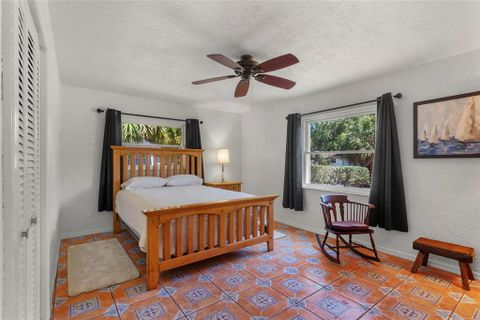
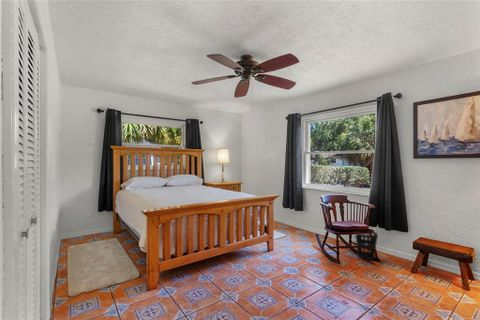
+ wastebasket [354,231,379,261]
